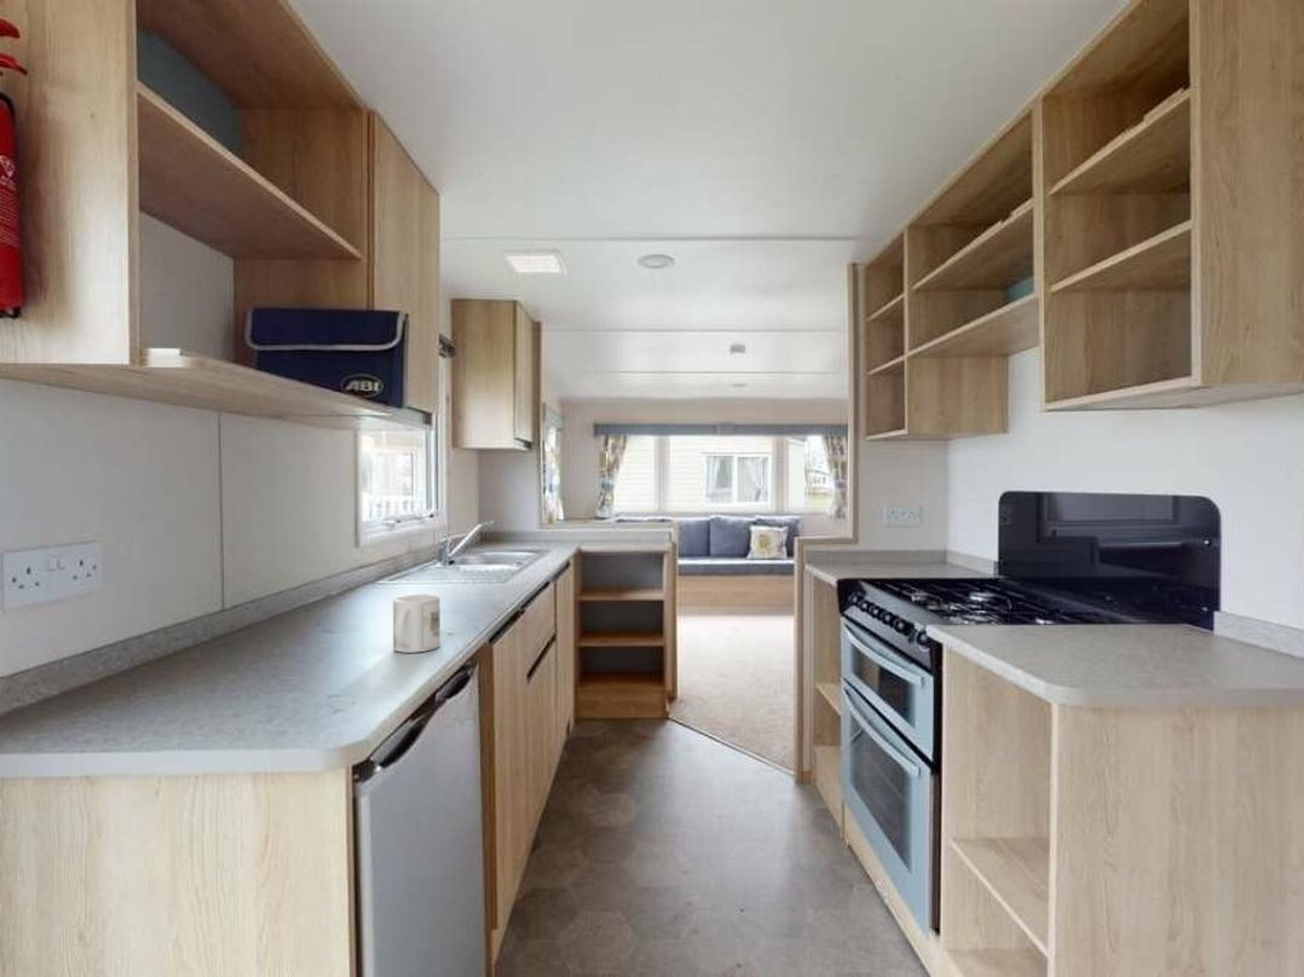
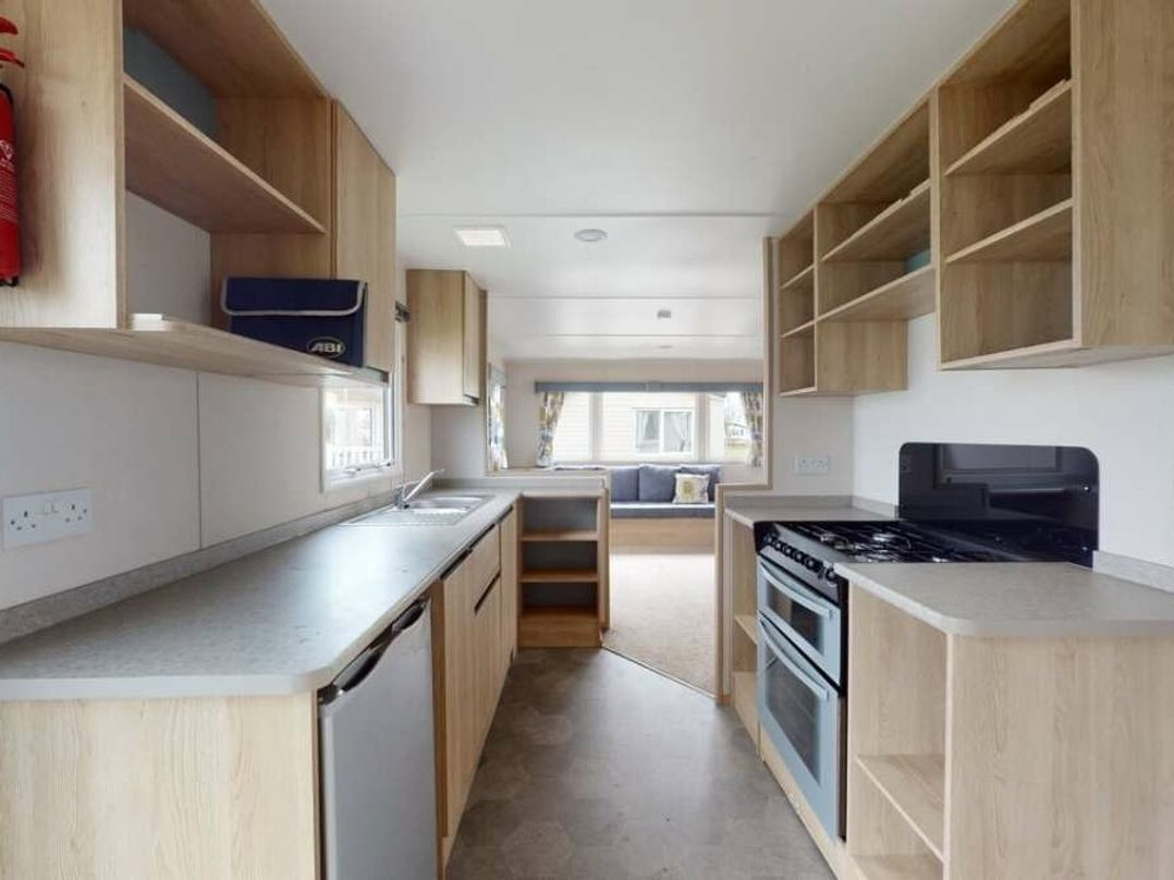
- mug [392,592,442,654]
